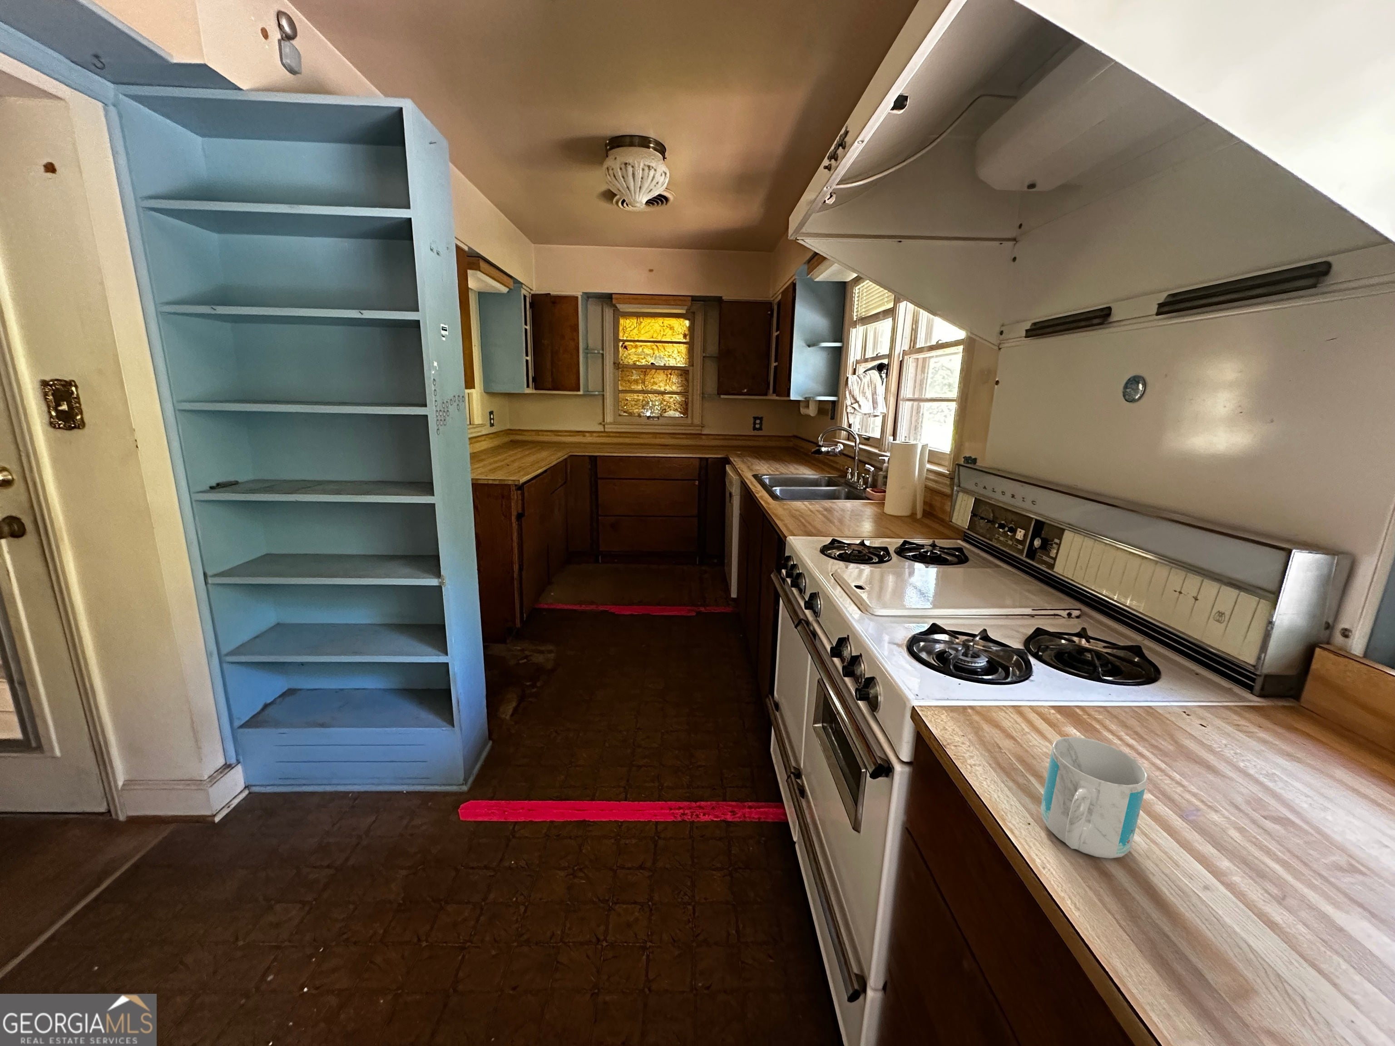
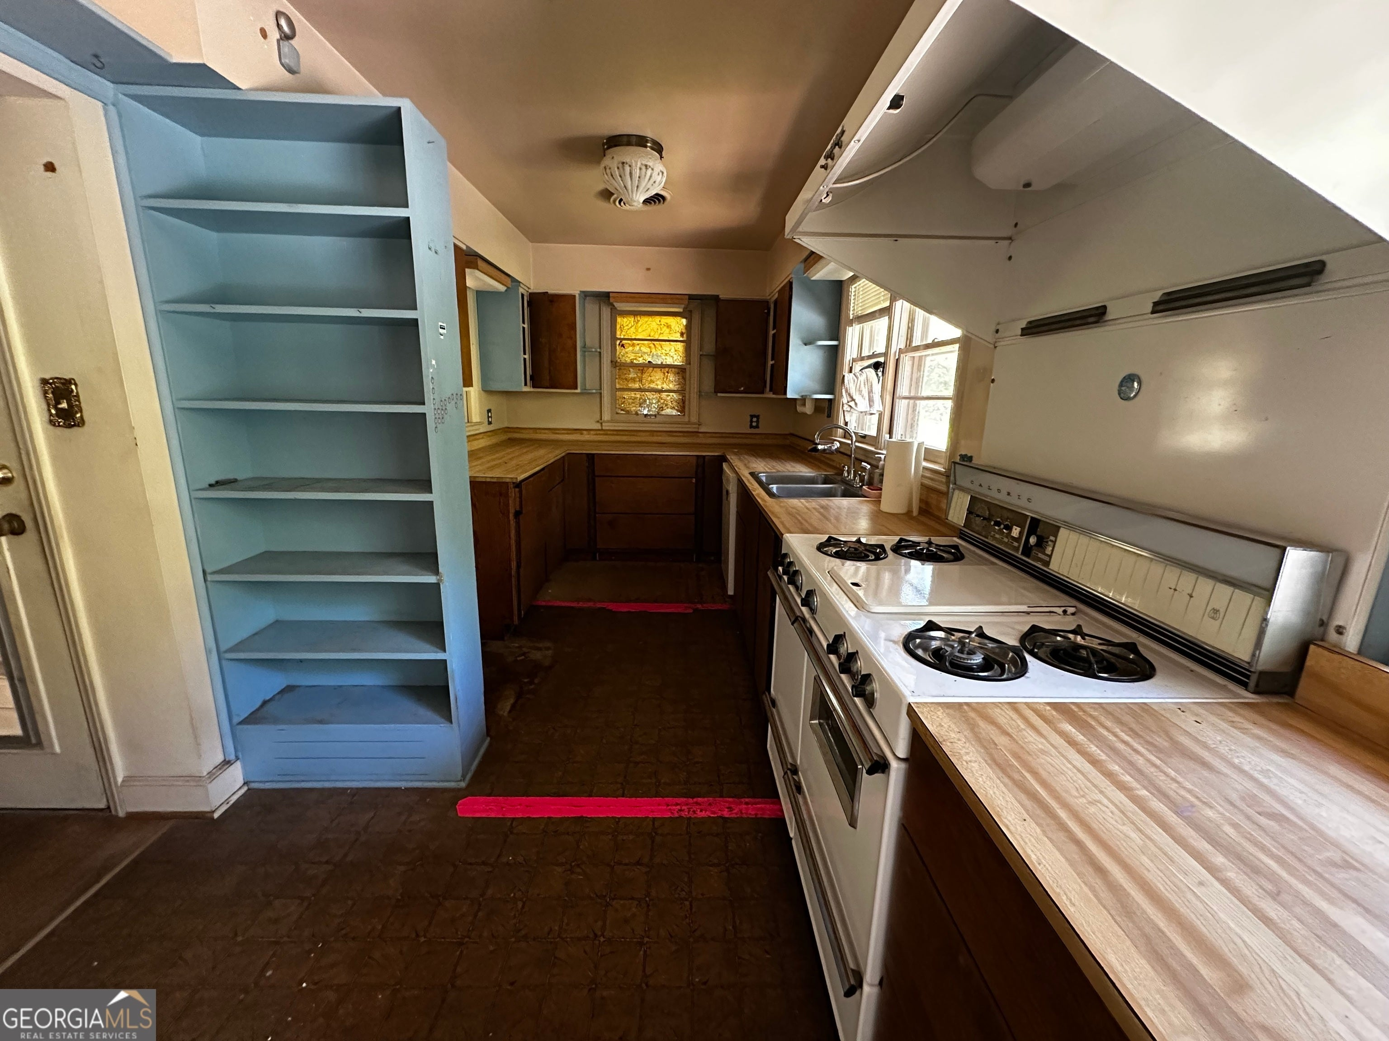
- mug [1040,736,1149,859]
